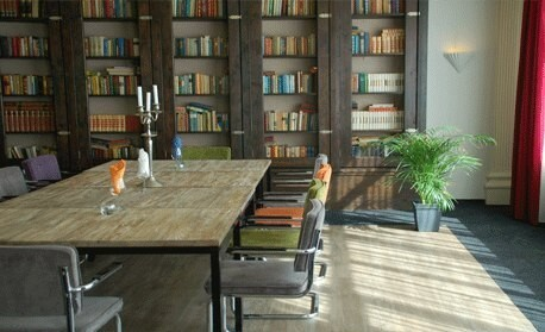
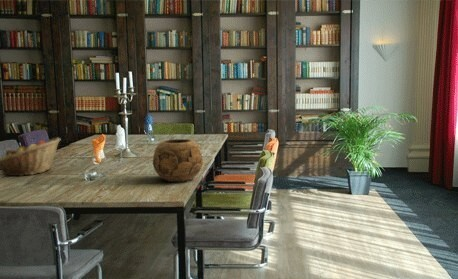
+ decorative bowl [152,138,204,183]
+ fruit basket [0,136,61,177]
